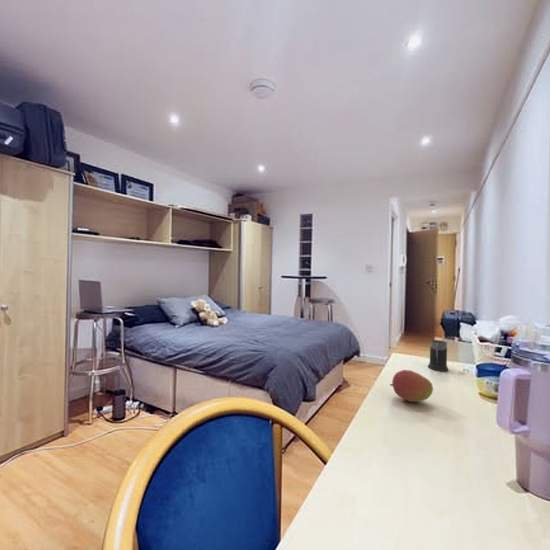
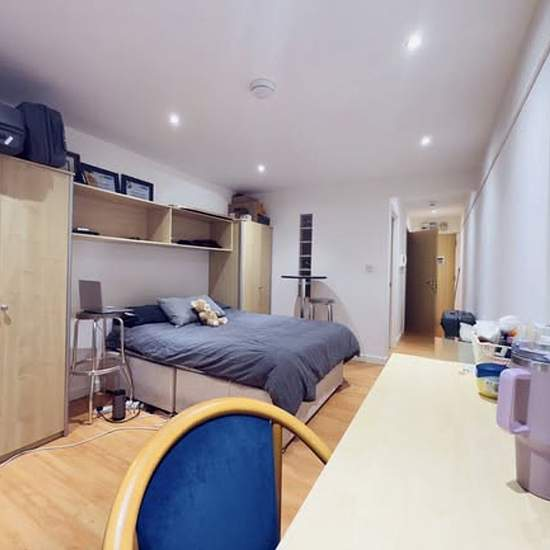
- mug [427,339,449,372]
- fruit [389,369,434,403]
